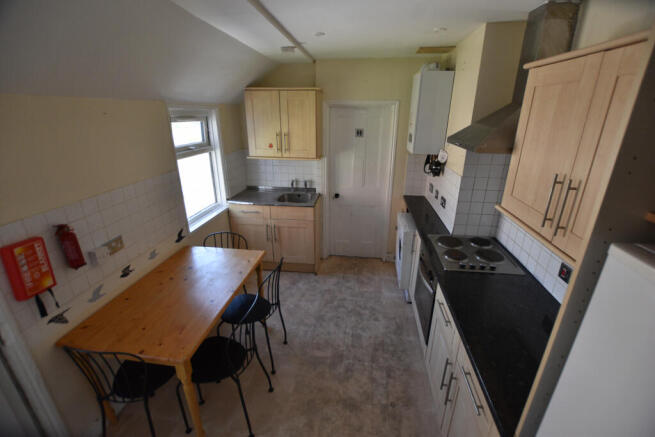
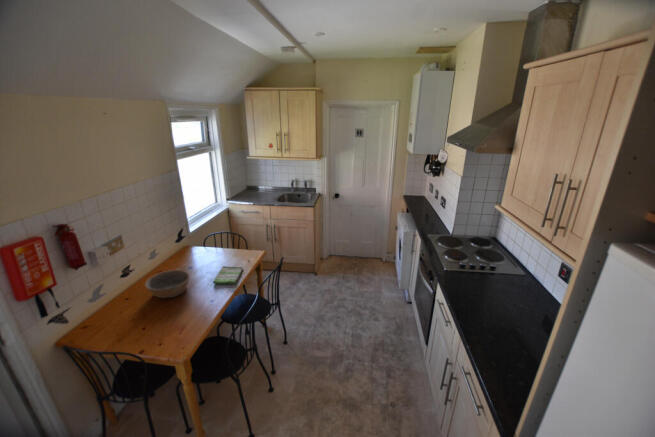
+ bowl [144,269,191,299]
+ dish towel [212,265,244,285]
